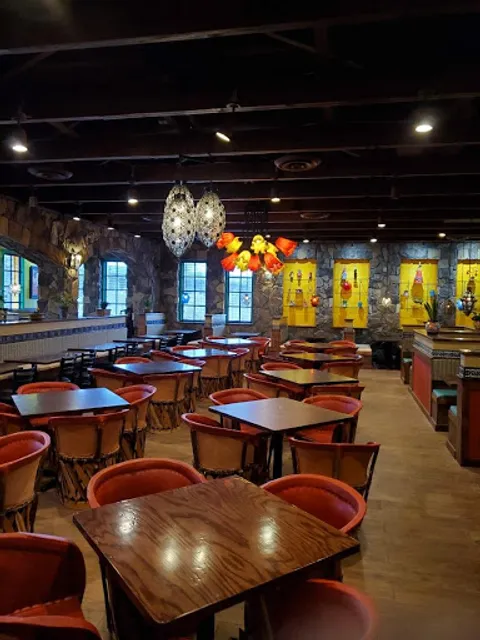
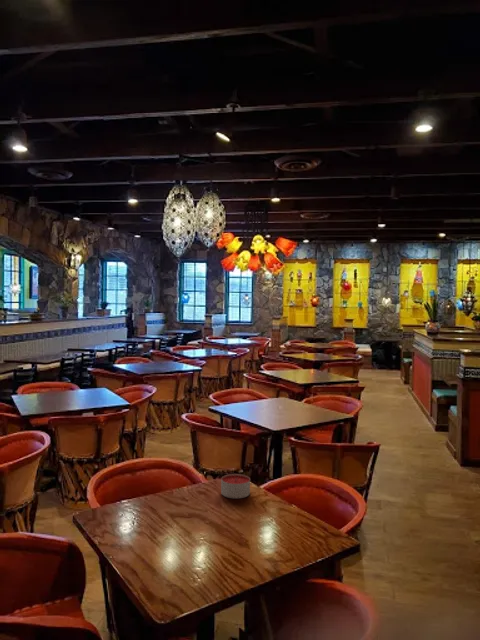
+ candle [220,473,251,499]
